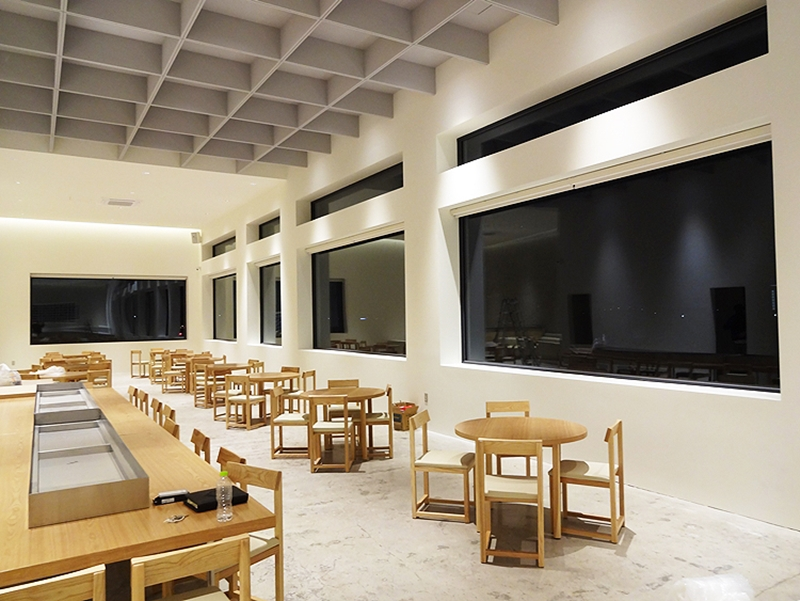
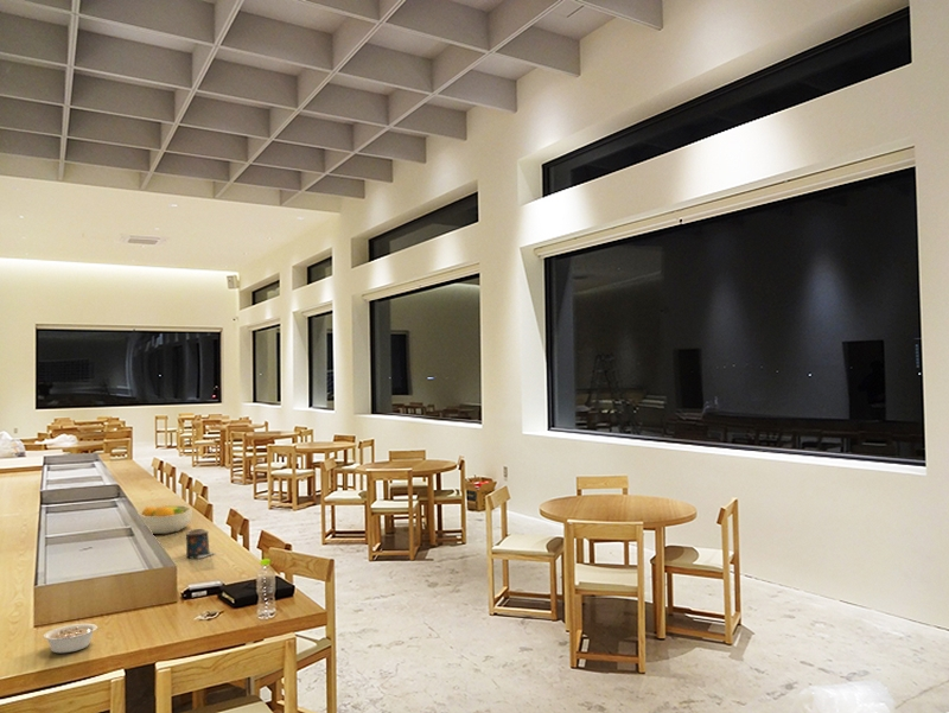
+ candle [185,528,216,560]
+ fruit bowl [138,504,193,535]
+ legume [43,623,102,654]
